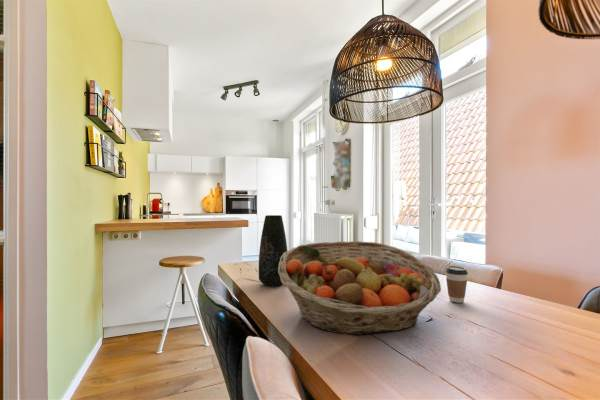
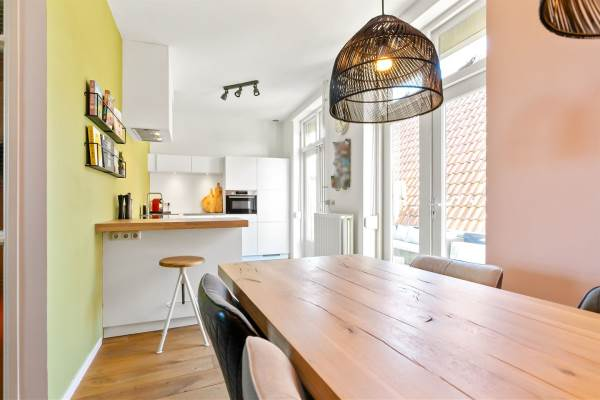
- fruit basket [278,240,442,336]
- coffee cup [444,265,469,304]
- vase [258,214,288,288]
